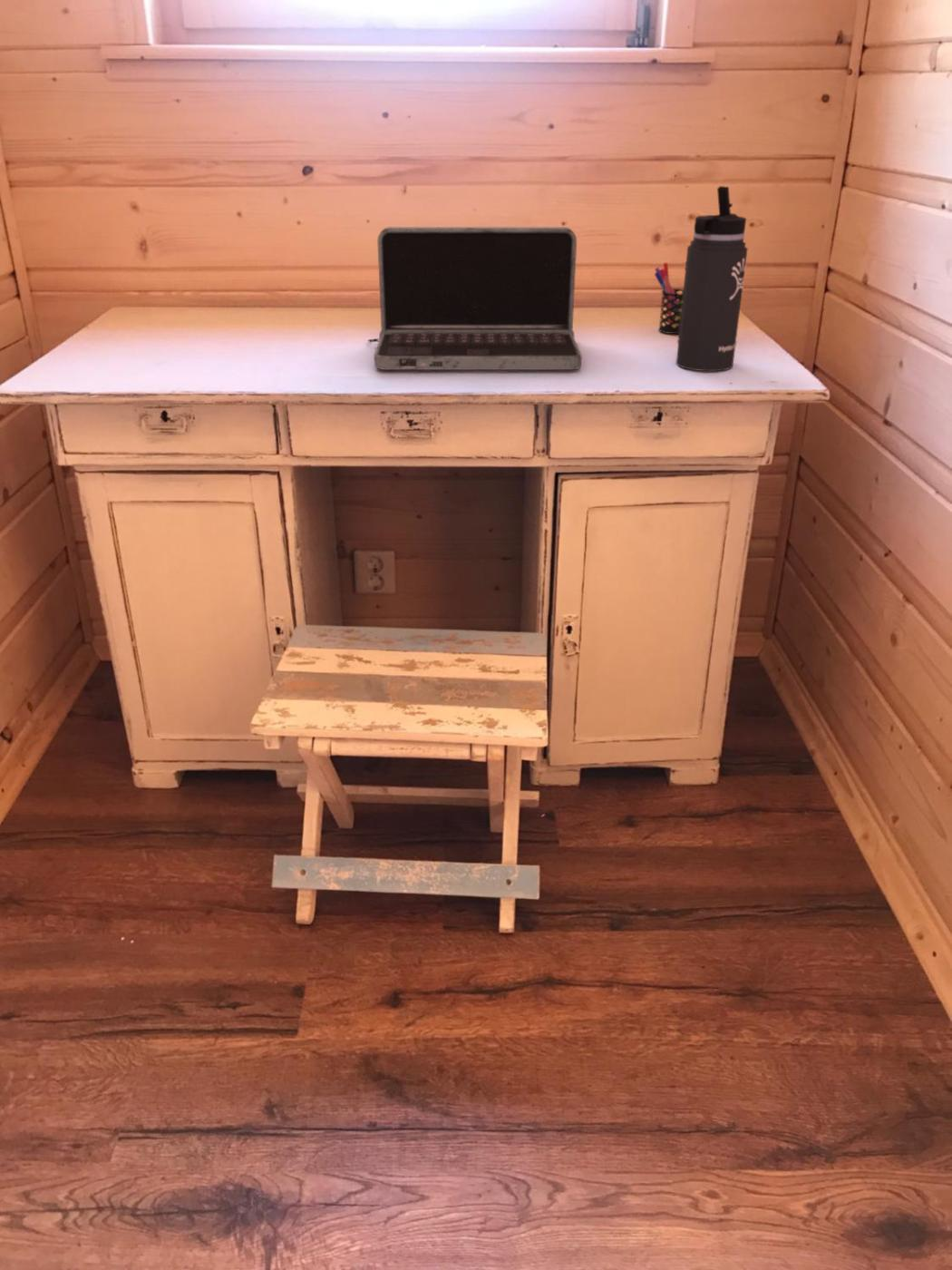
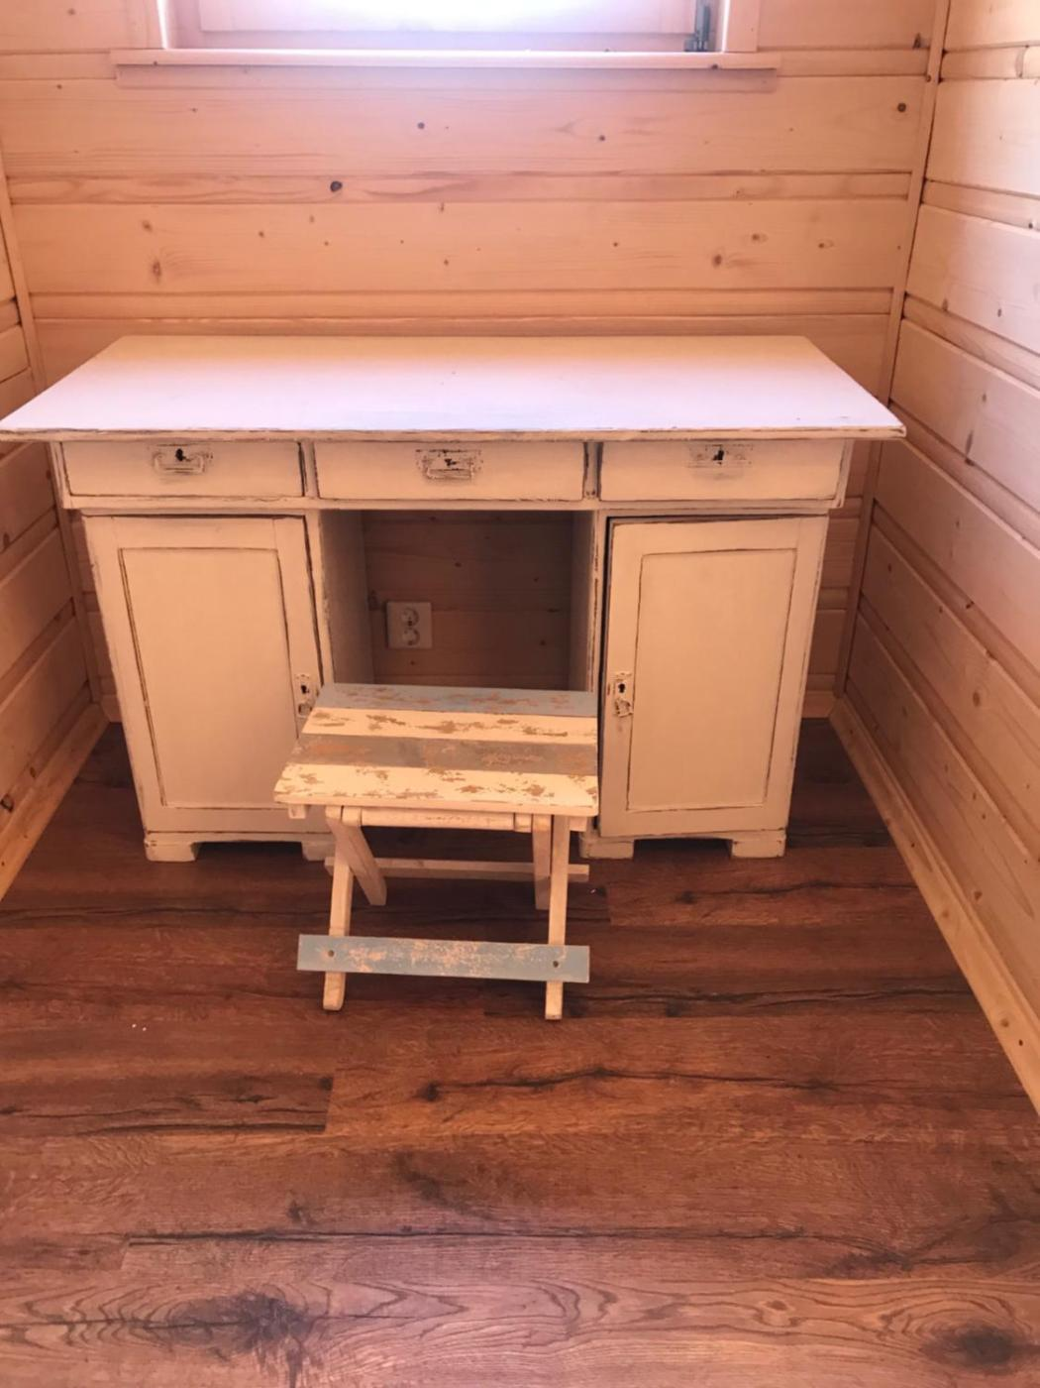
- pen holder [654,261,684,335]
- thermos bottle [675,185,749,372]
- laptop [367,226,582,371]
